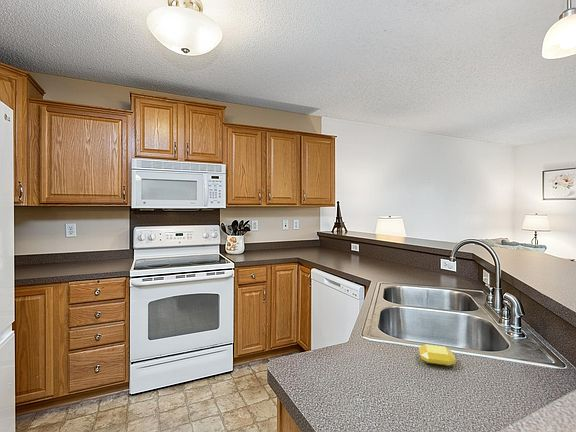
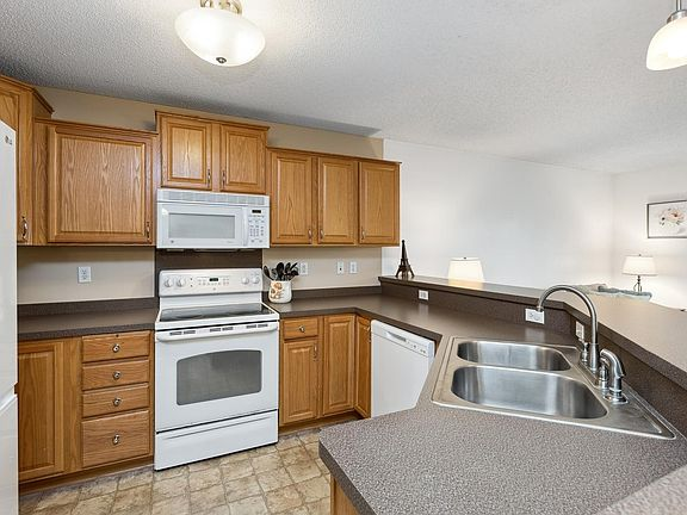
- soap bar [418,343,457,367]
